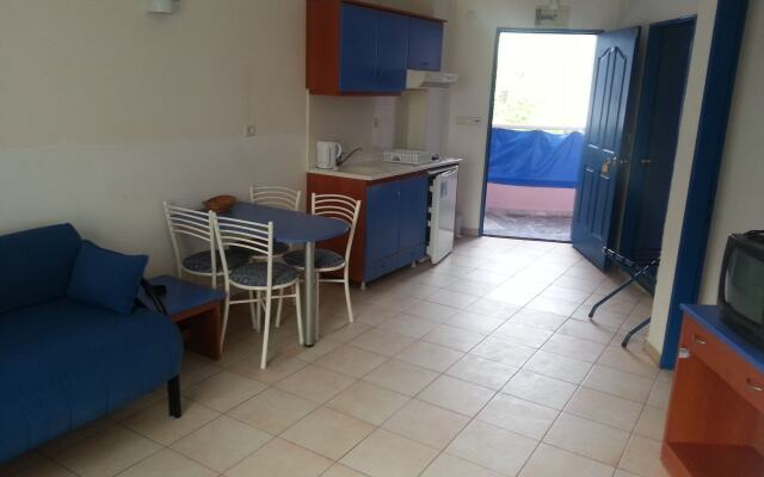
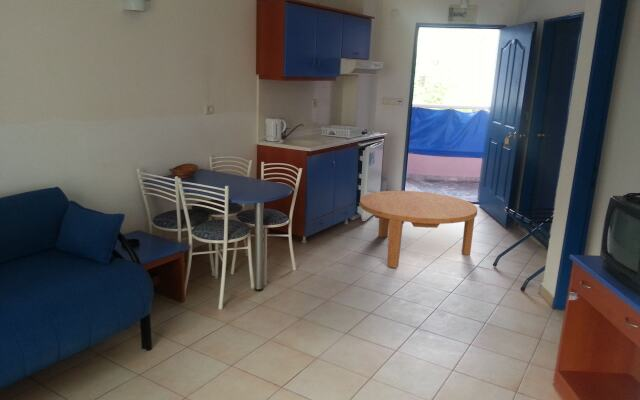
+ coffee table [359,190,479,269]
